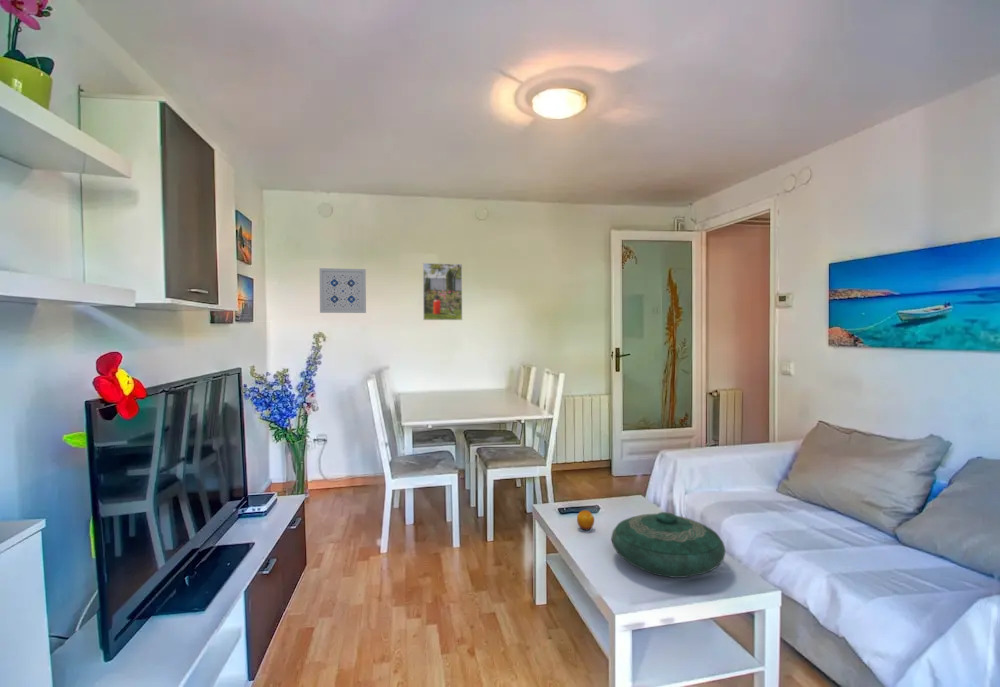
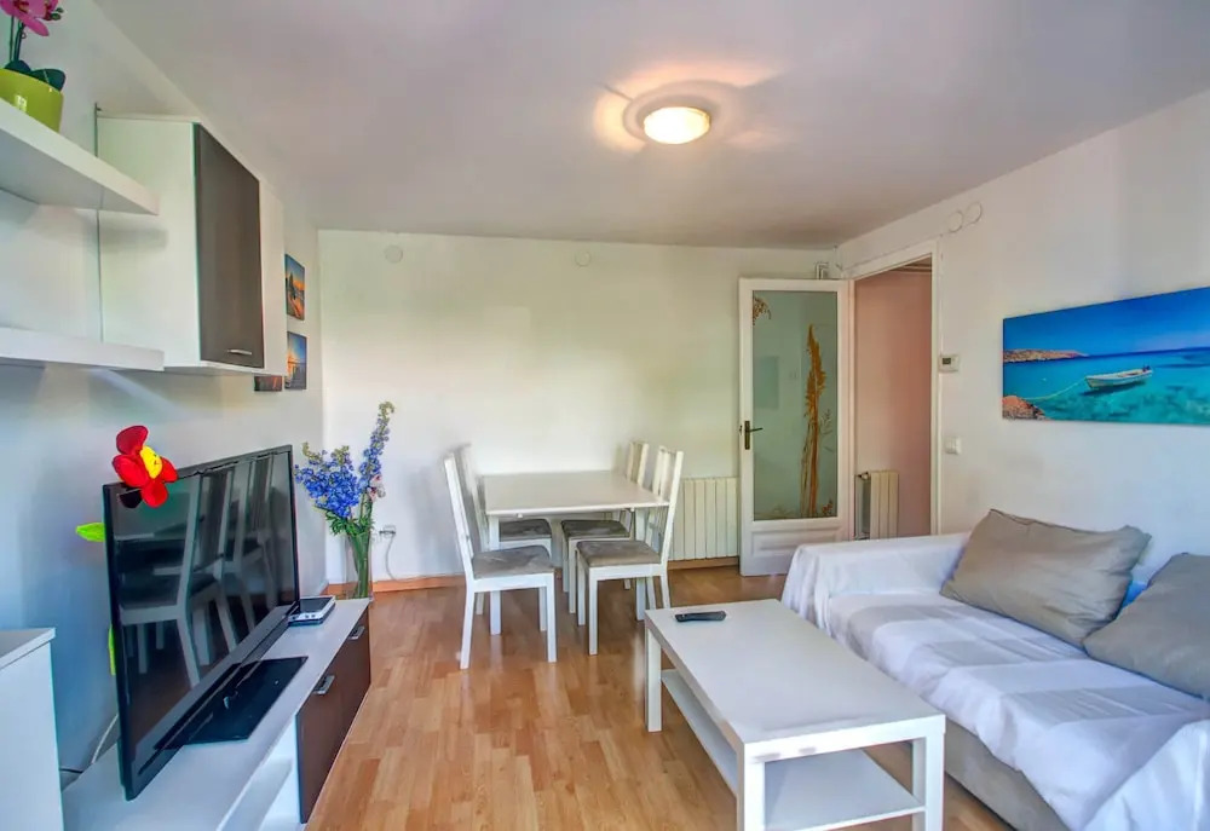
- fruit [576,509,595,531]
- wall art [319,267,367,314]
- decorative bowl [610,511,727,579]
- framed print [422,262,463,321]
